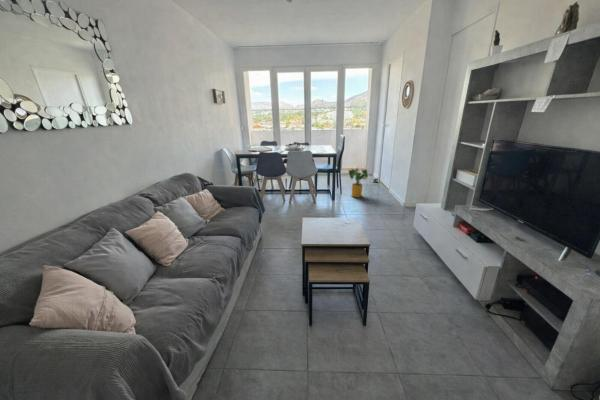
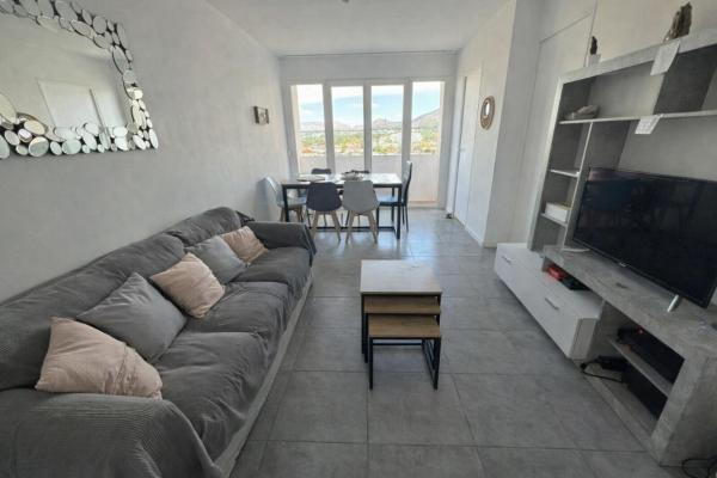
- house plant [347,166,369,198]
